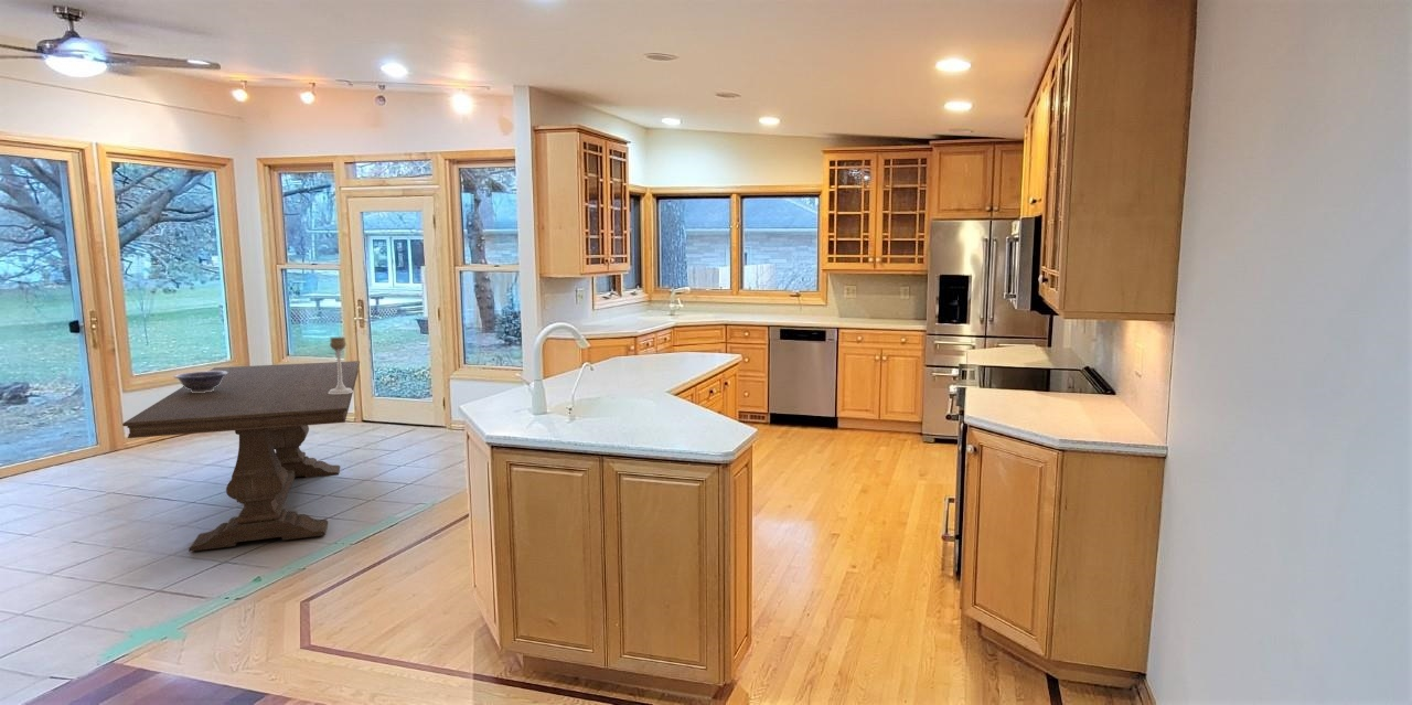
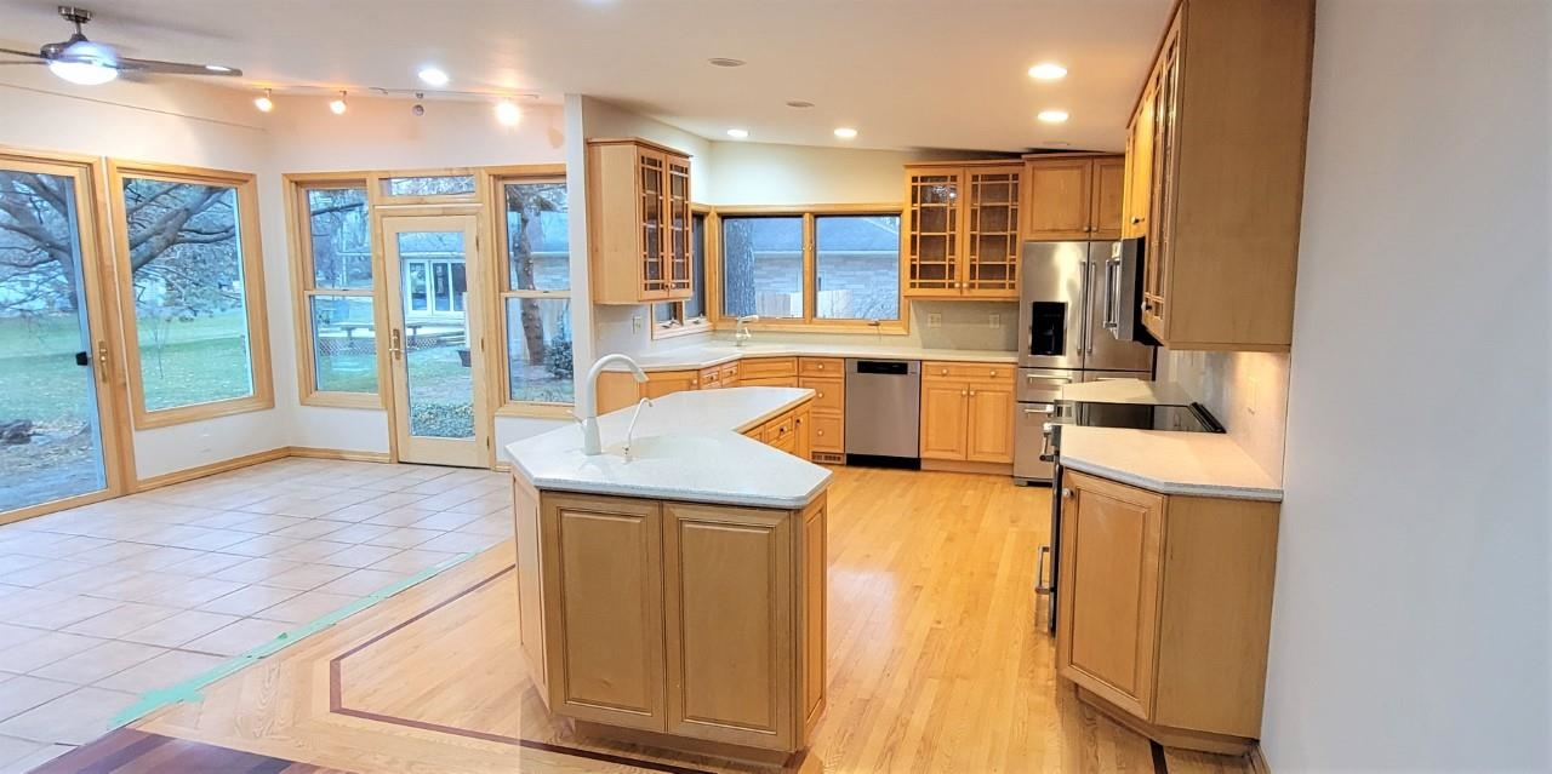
- decorative bowl [173,370,227,393]
- candle holder [329,337,354,394]
- dining table [121,360,361,553]
